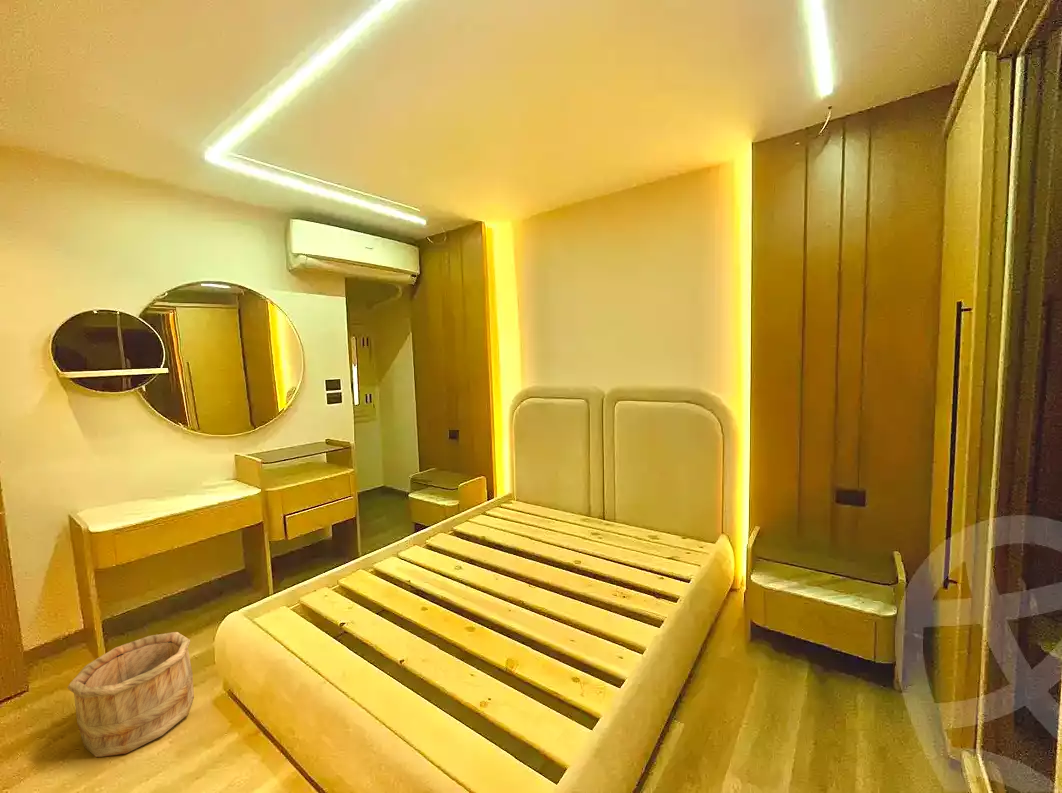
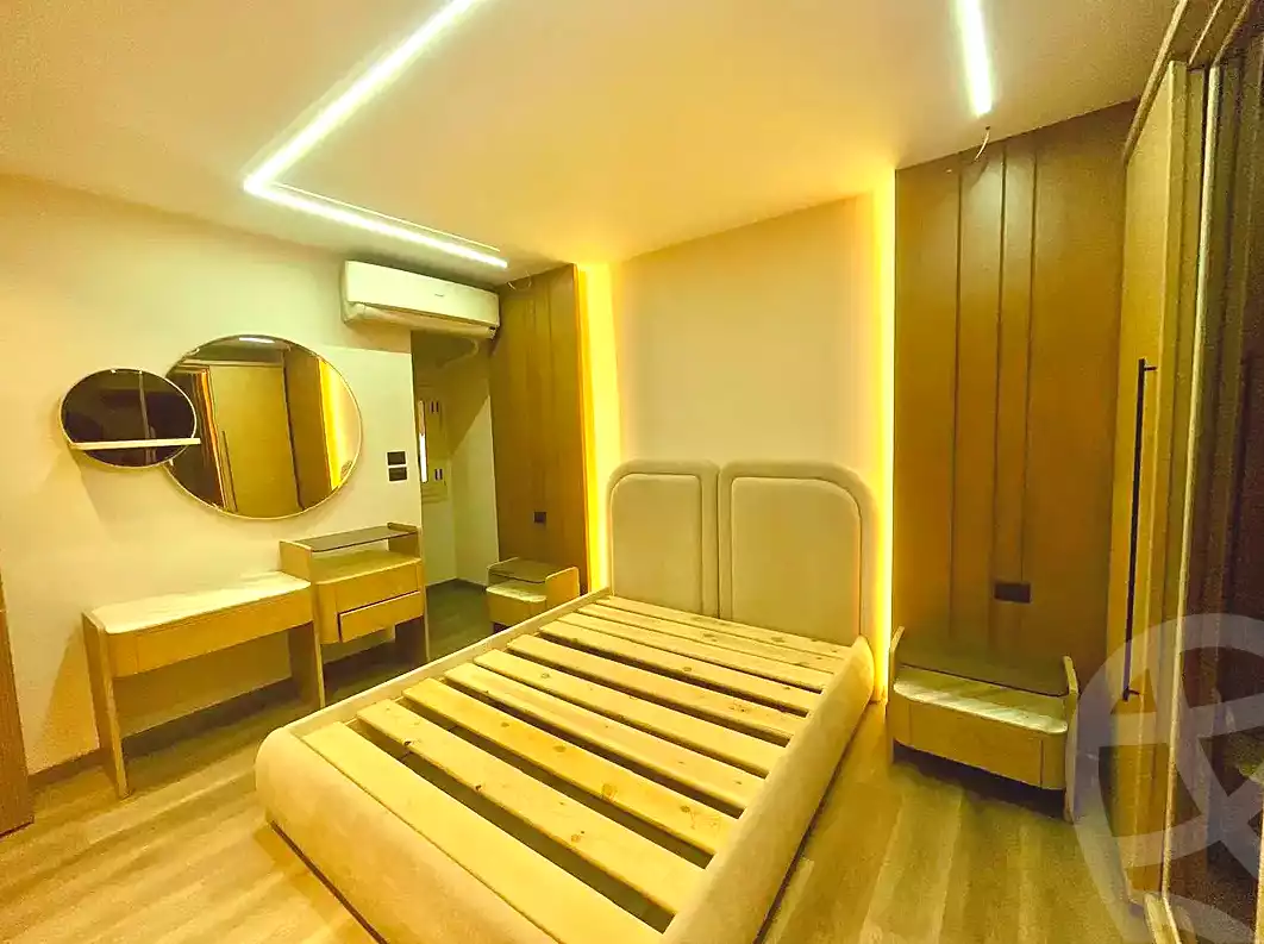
- wooden bucket [66,631,195,758]
